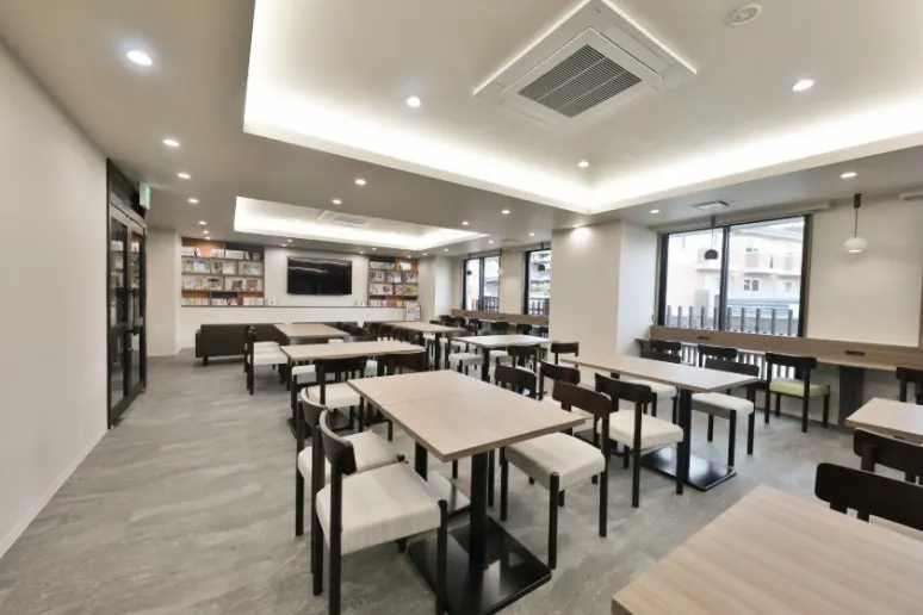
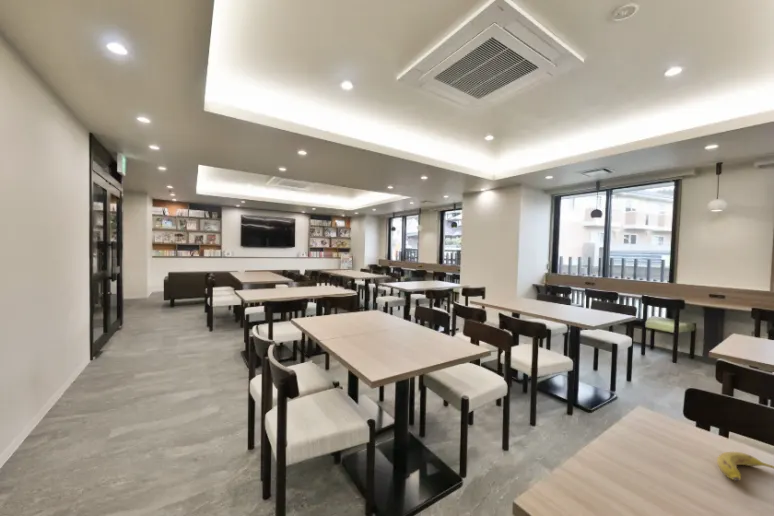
+ fruit [716,451,774,482]
